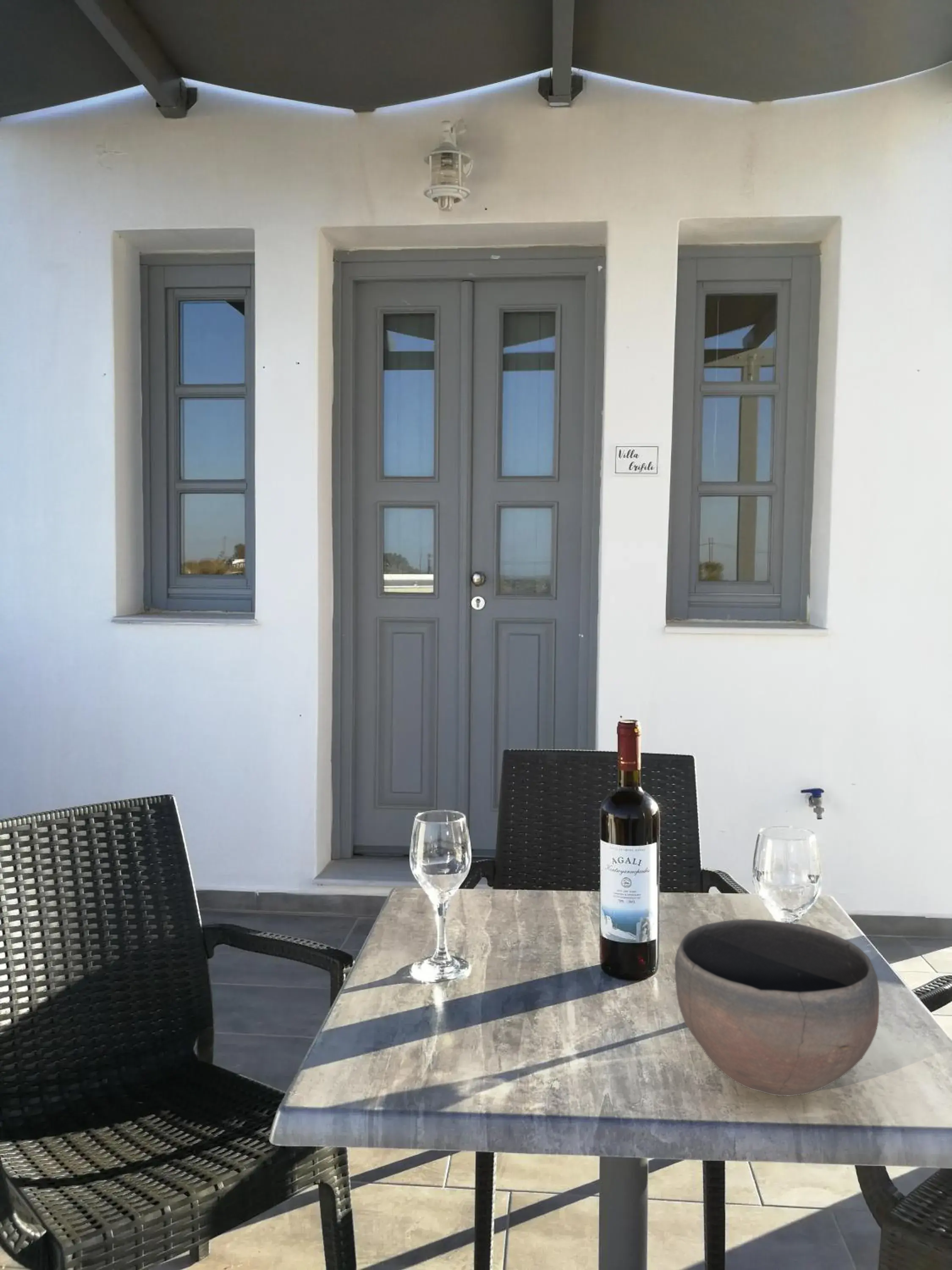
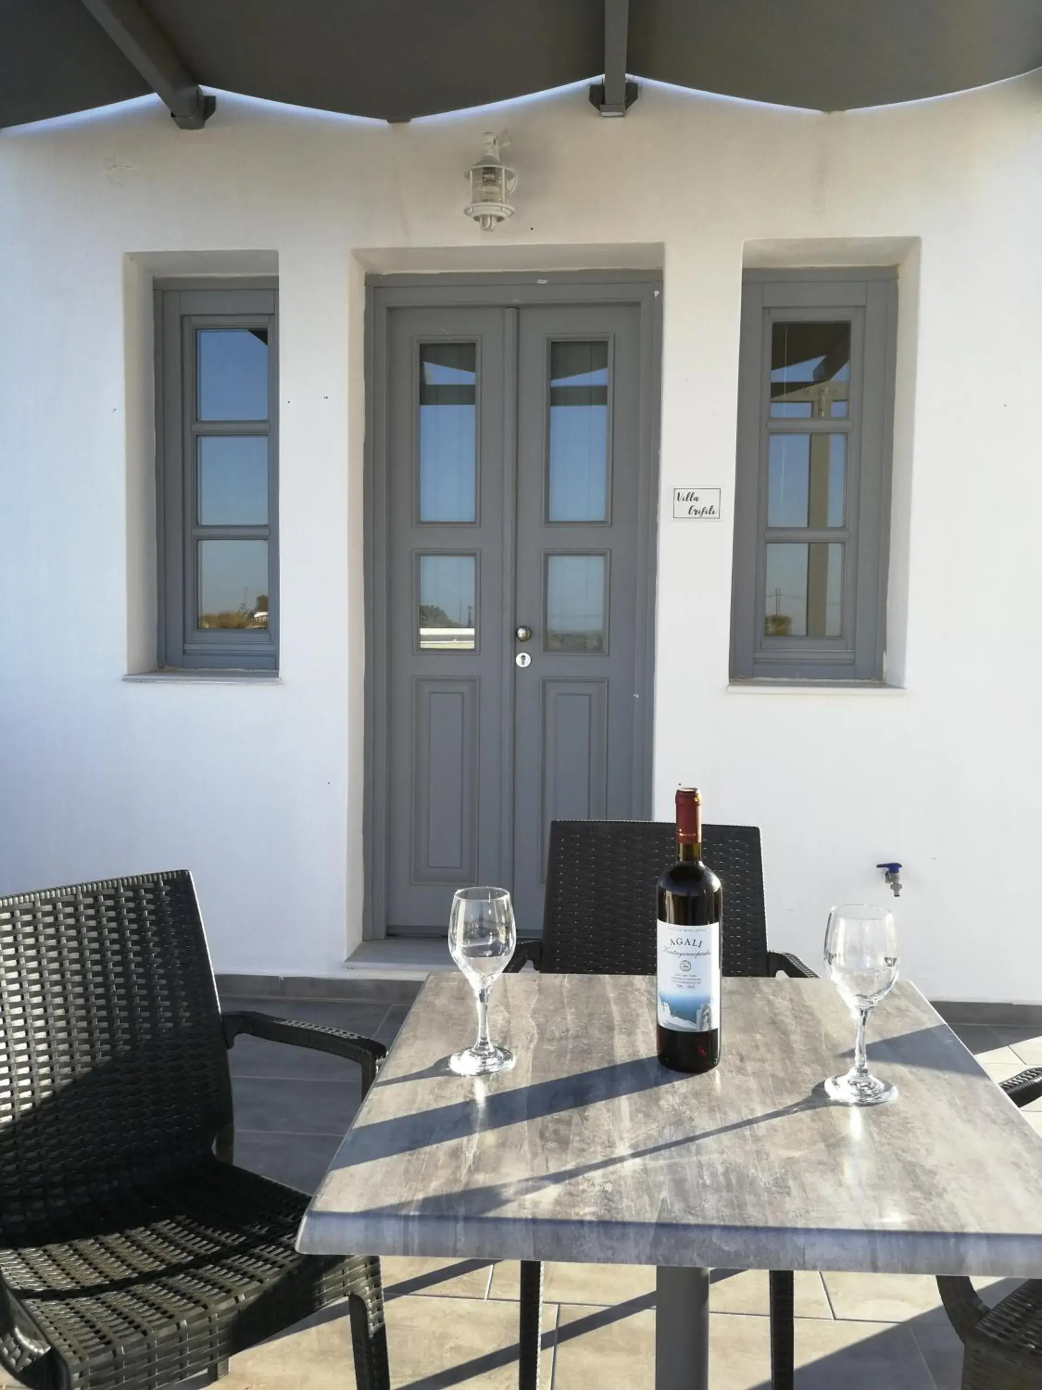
- bowl [674,919,880,1097]
